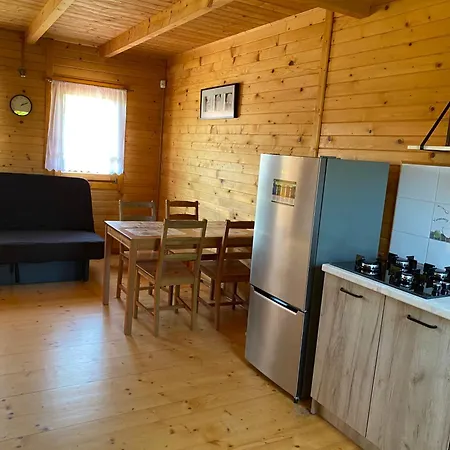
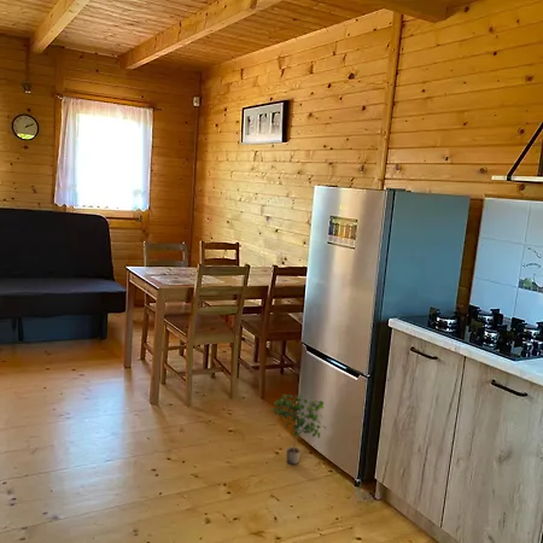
+ potted plant [269,393,327,466]
